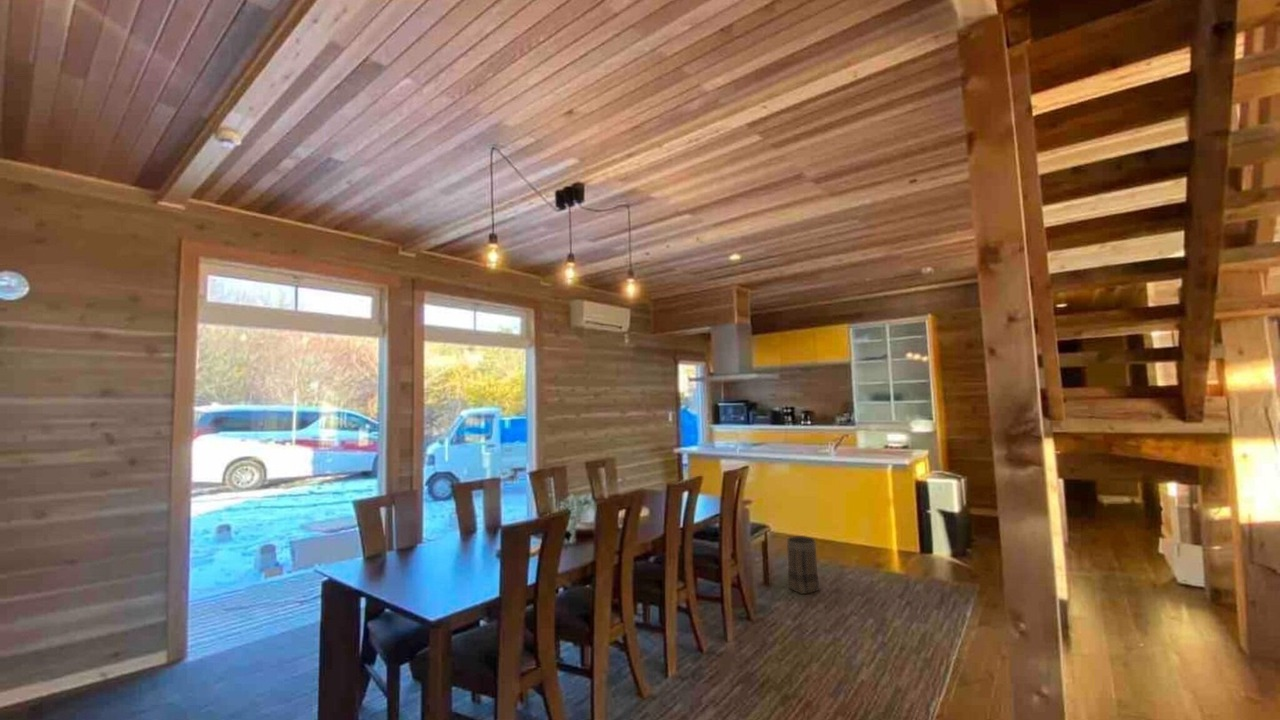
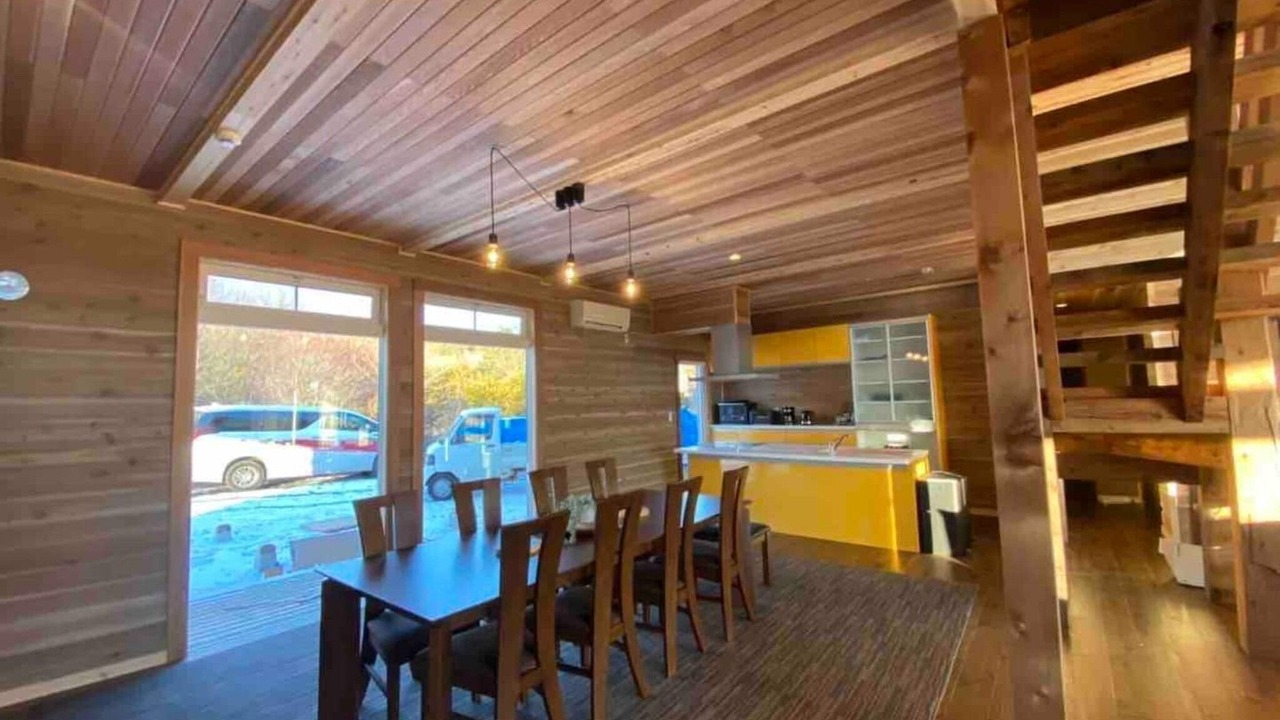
- basket [786,535,820,595]
